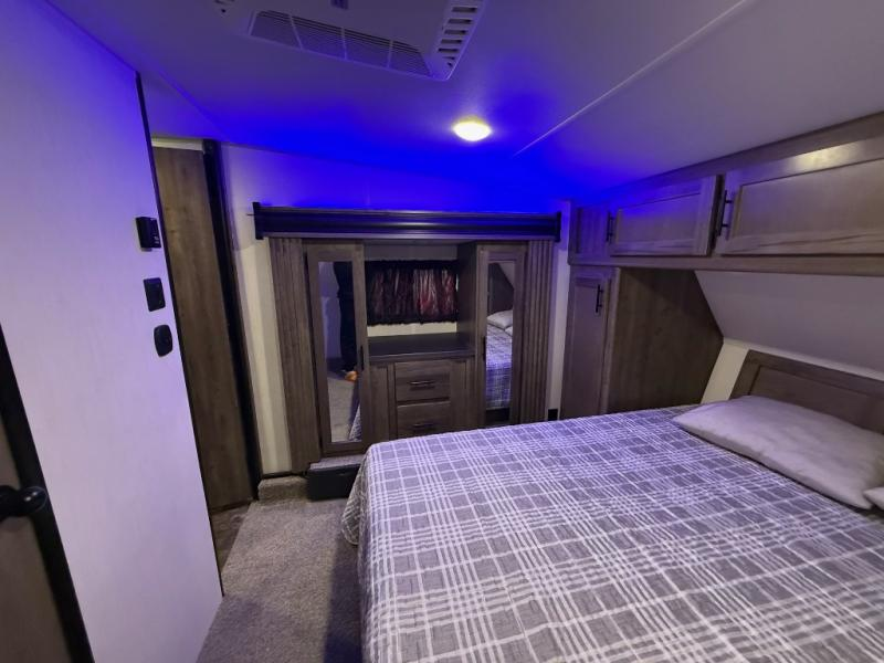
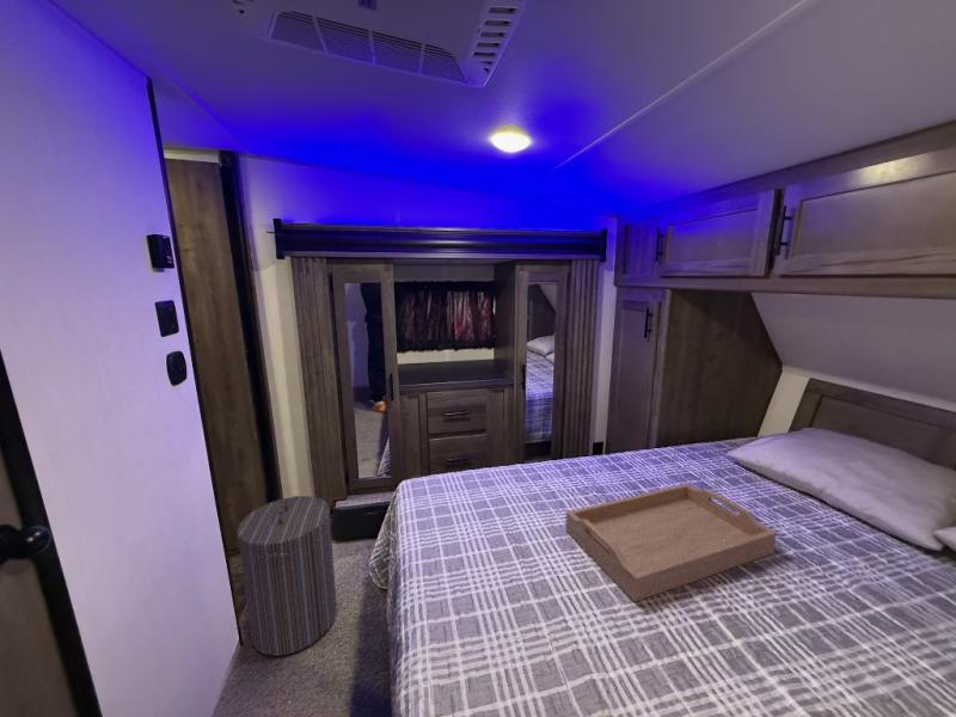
+ laundry hamper [235,495,338,657]
+ serving tray [564,483,778,603]
